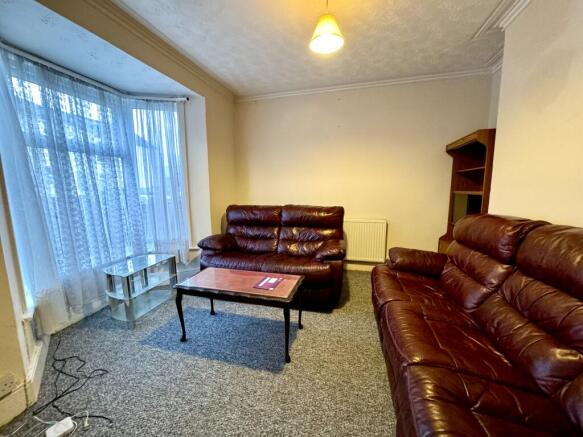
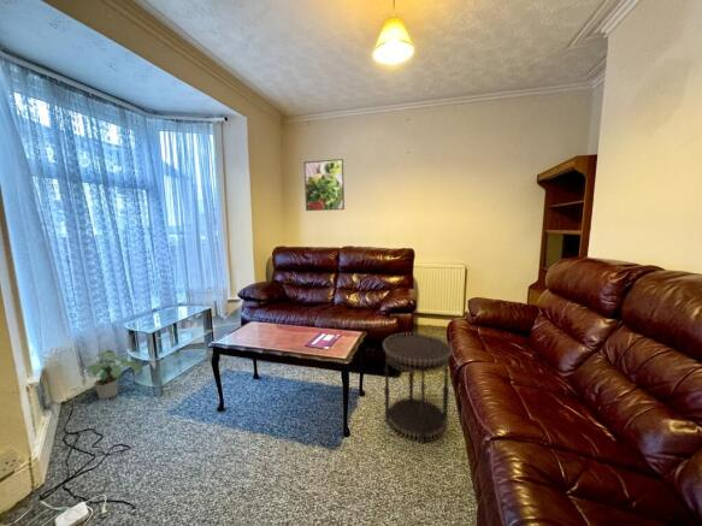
+ potted plant [87,349,141,401]
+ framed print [303,158,346,212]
+ side table [382,331,454,444]
